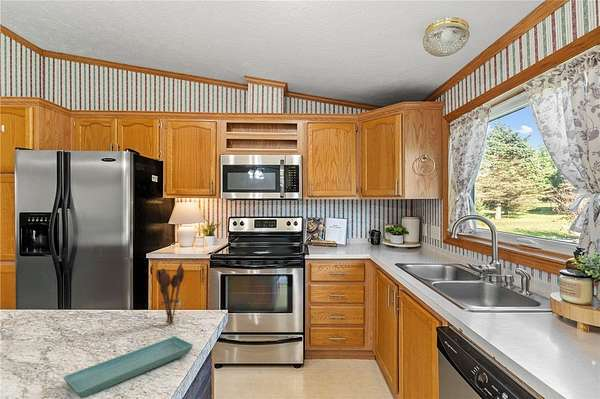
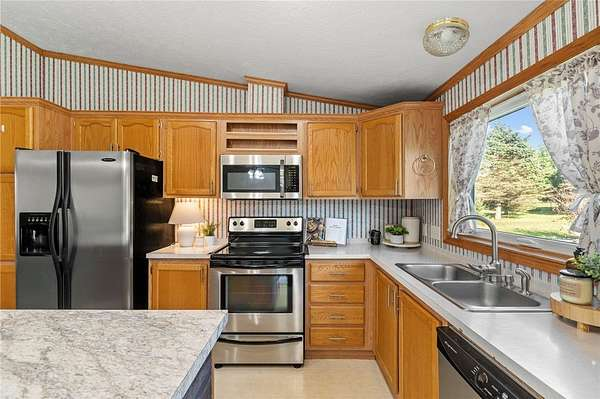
- saucer [62,335,194,399]
- utensil holder [155,262,185,326]
